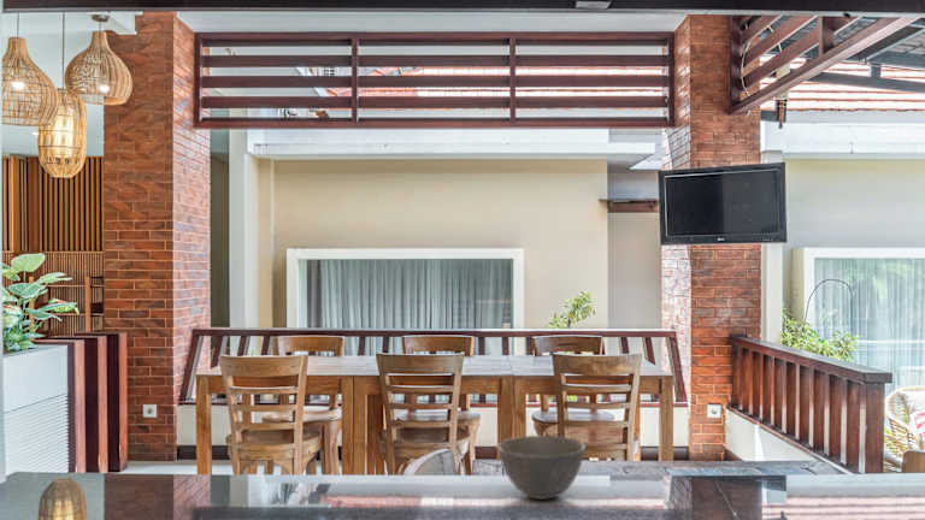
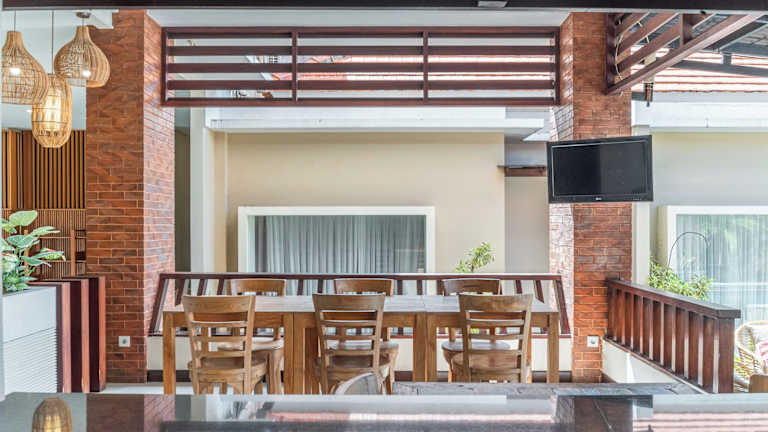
- bowl [496,435,587,501]
